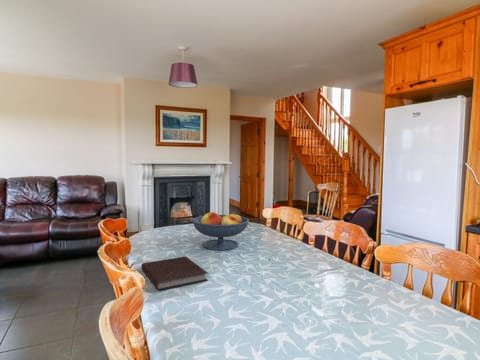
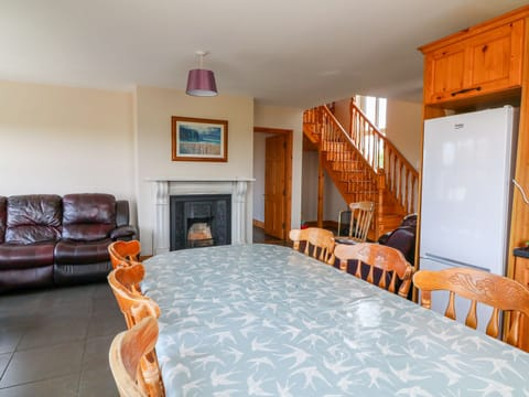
- notebook [141,256,209,291]
- fruit bowl [191,211,250,251]
